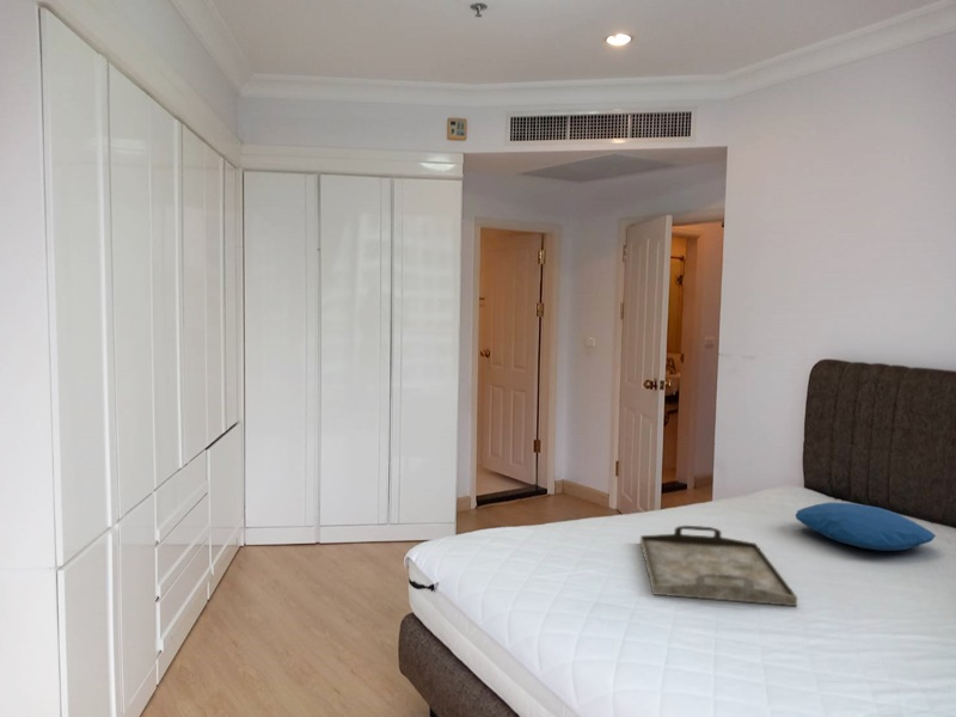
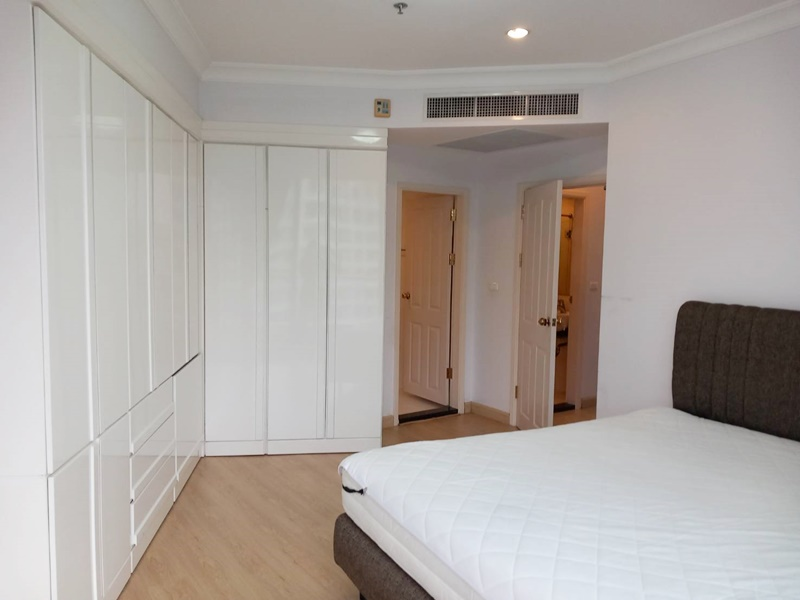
- serving tray [639,525,798,607]
- pillow [793,501,937,552]
